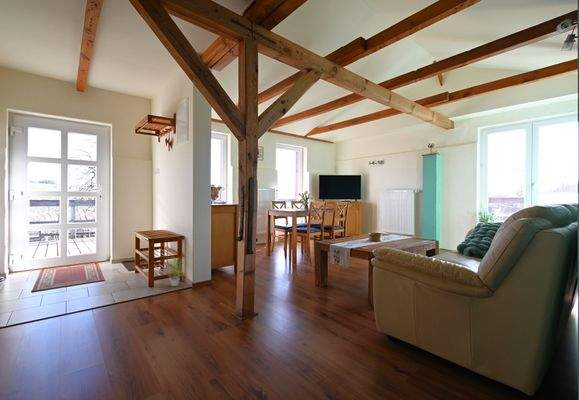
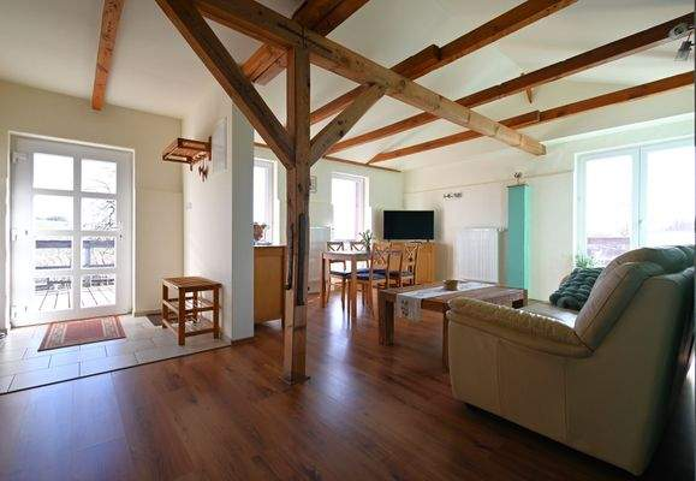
- potted plant [163,254,191,287]
